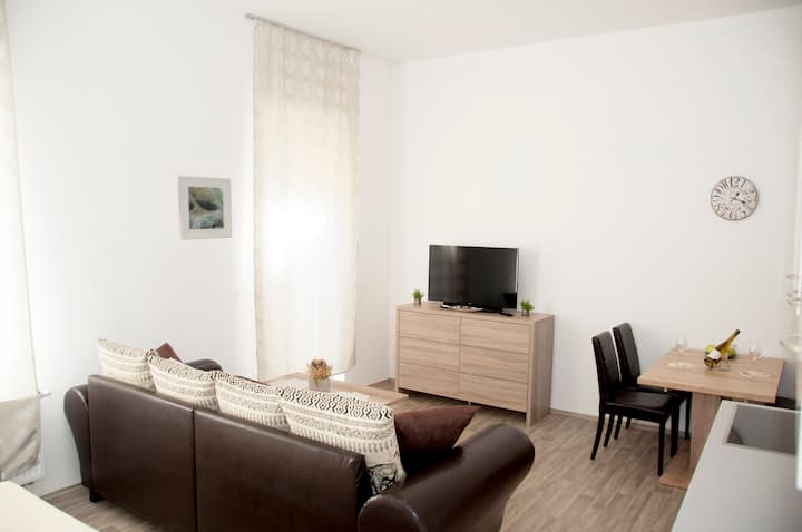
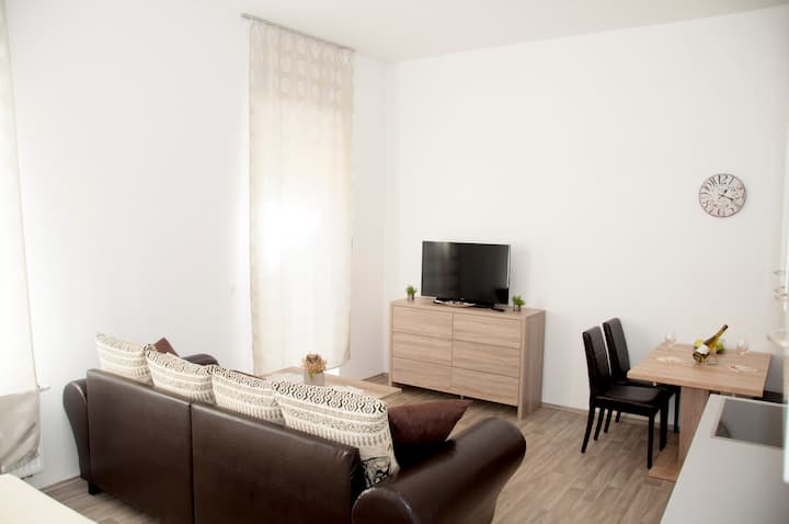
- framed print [177,175,233,242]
